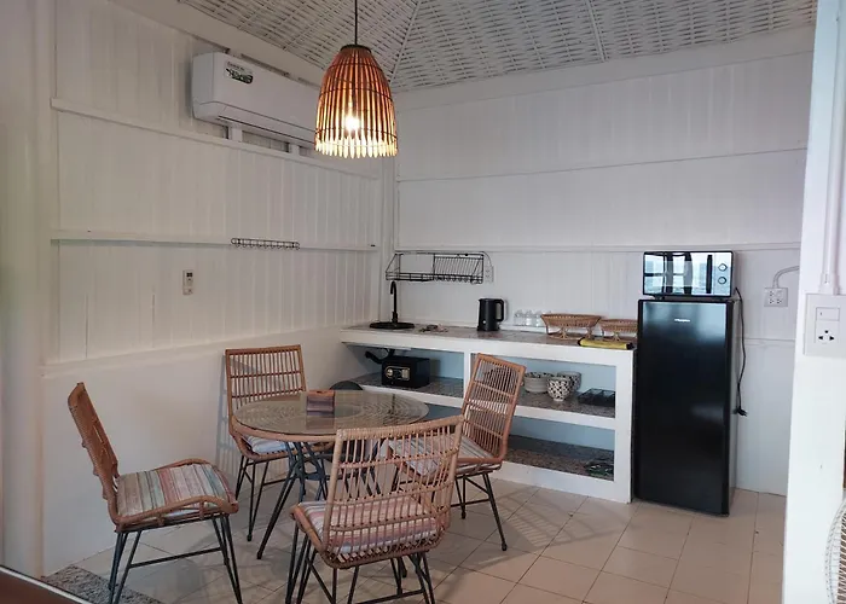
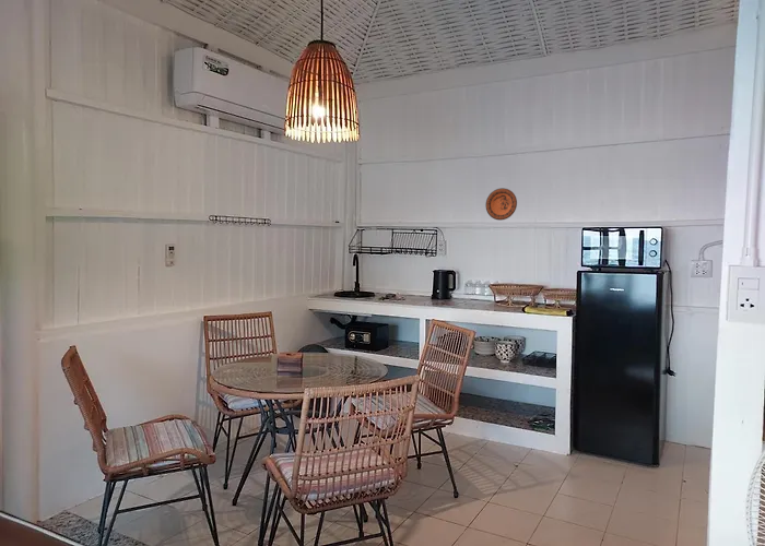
+ decorative plate [484,187,518,222]
